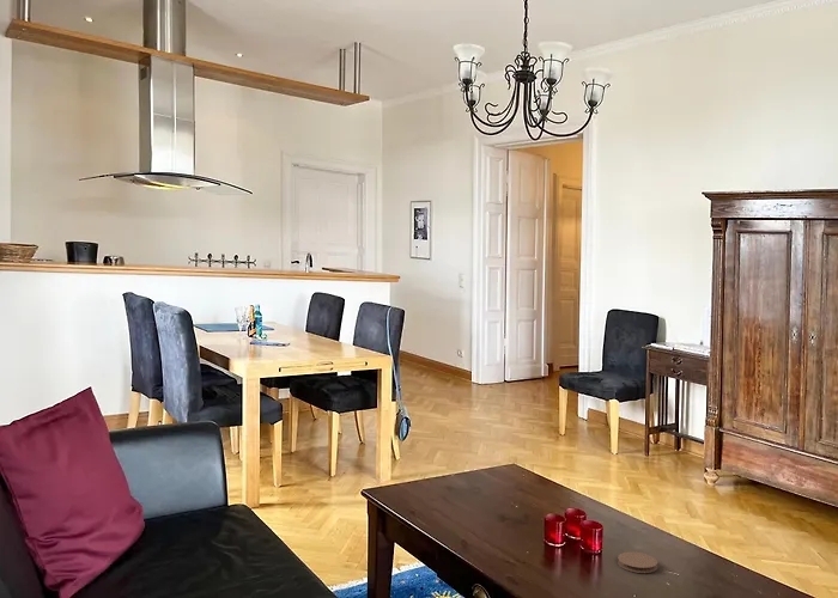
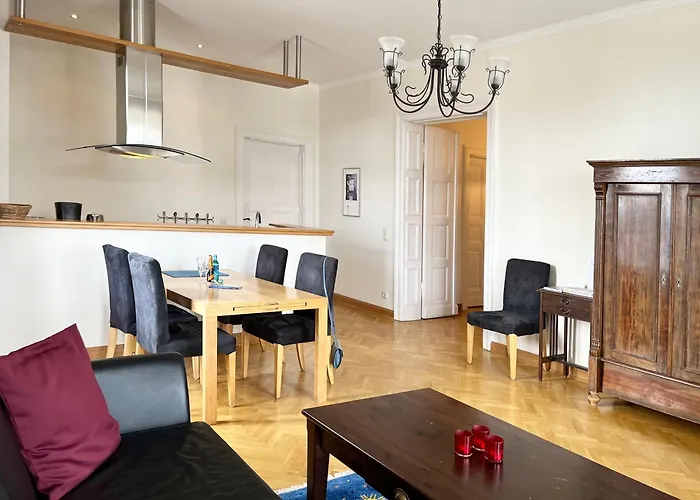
- coaster [617,551,658,574]
